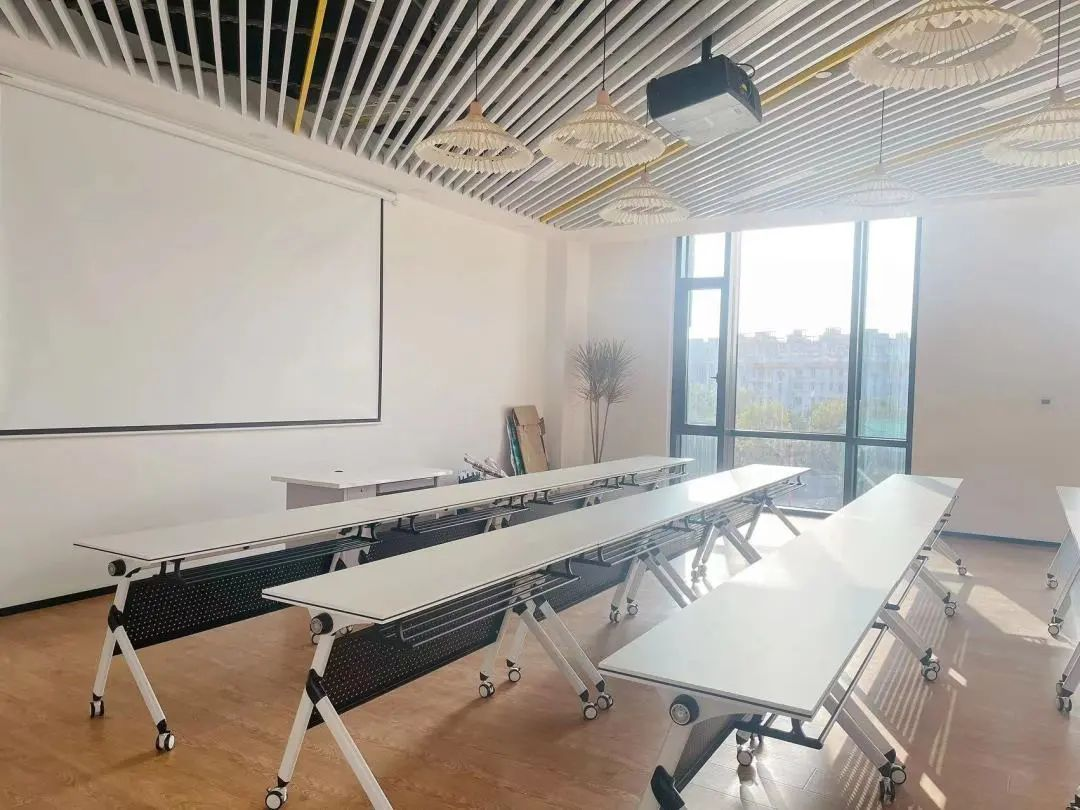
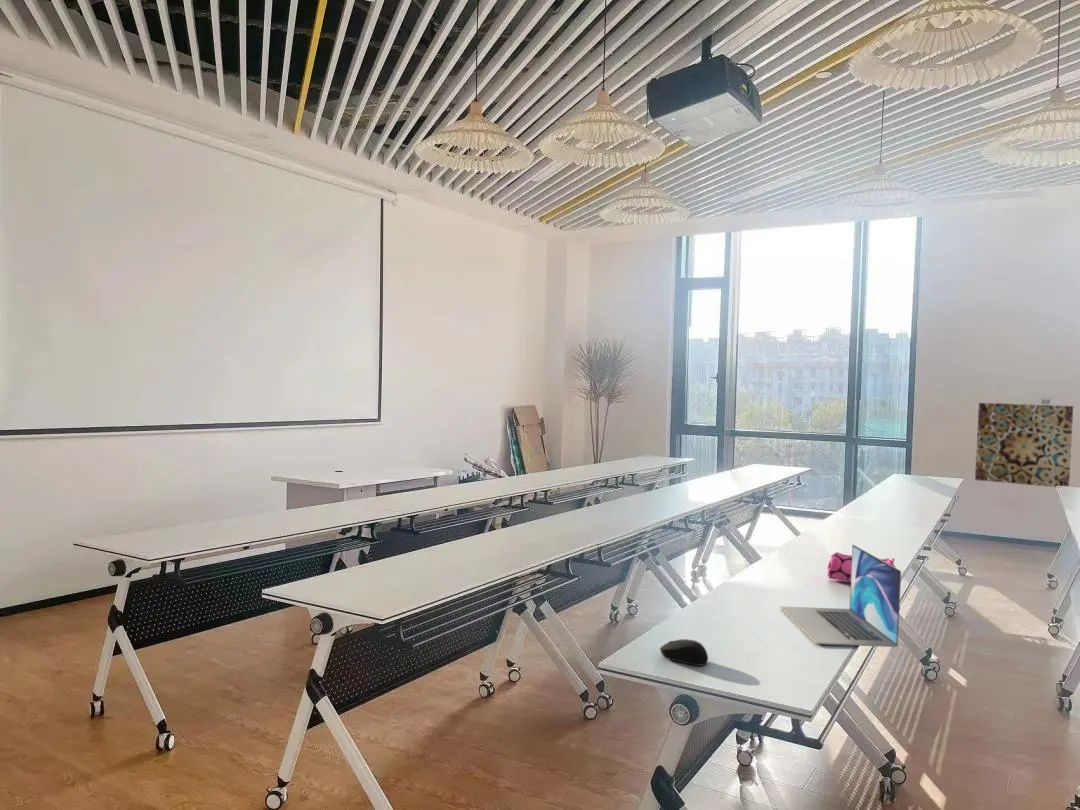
+ computer mouse [659,638,709,667]
+ wall art [974,402,1074,488]
+ laptop [779,544,902,648]
+ pencil case [827,551,897,583]
